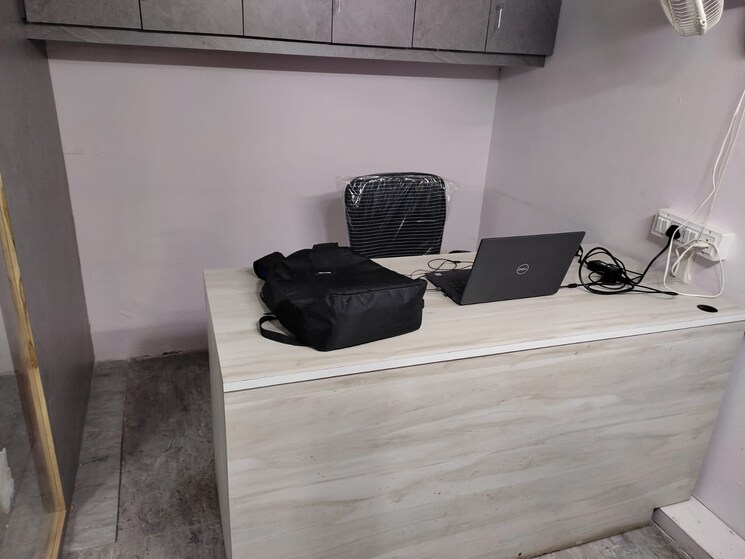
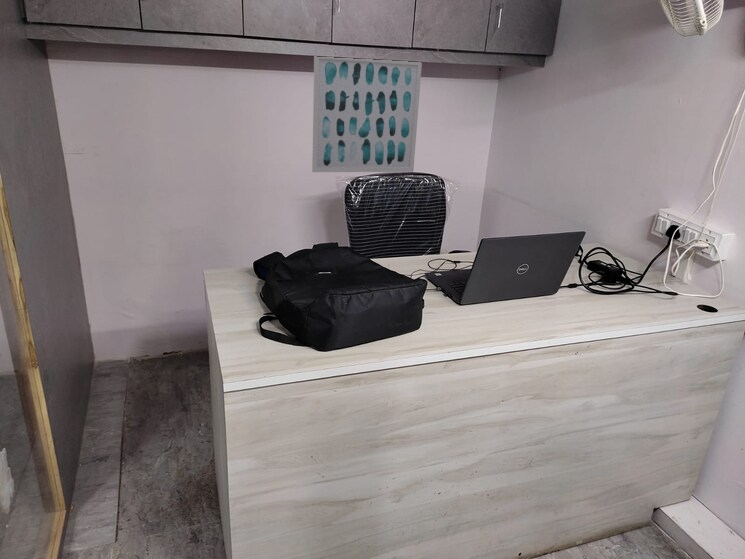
+ wall art [311,55,423,173]
